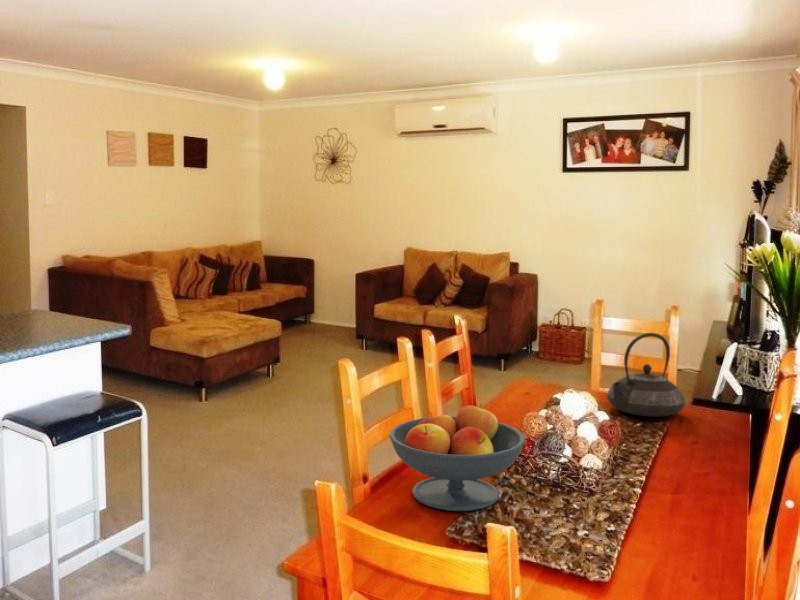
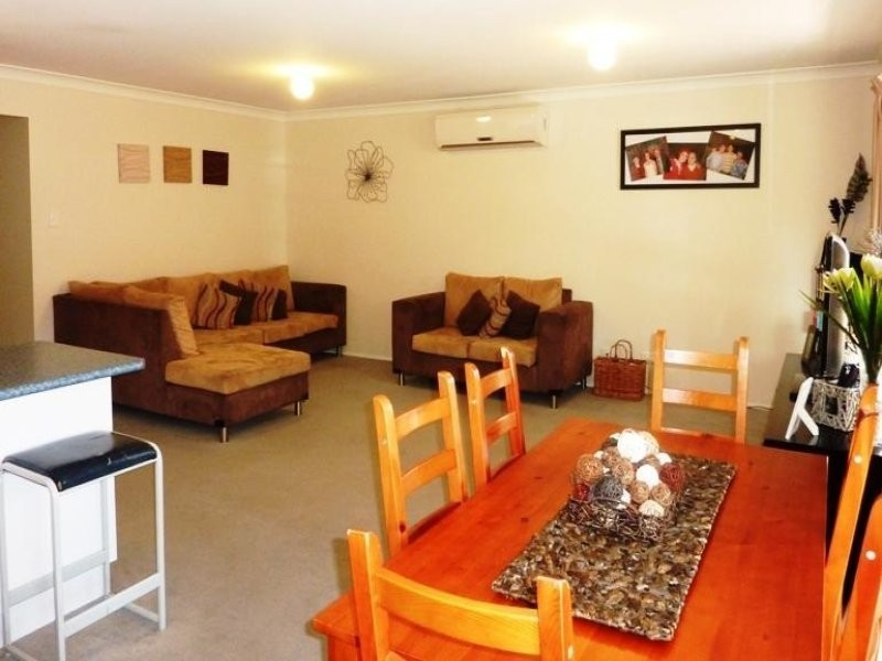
- teapot [606,332,686,418]
- fruit bowl [388,402,526,512]
